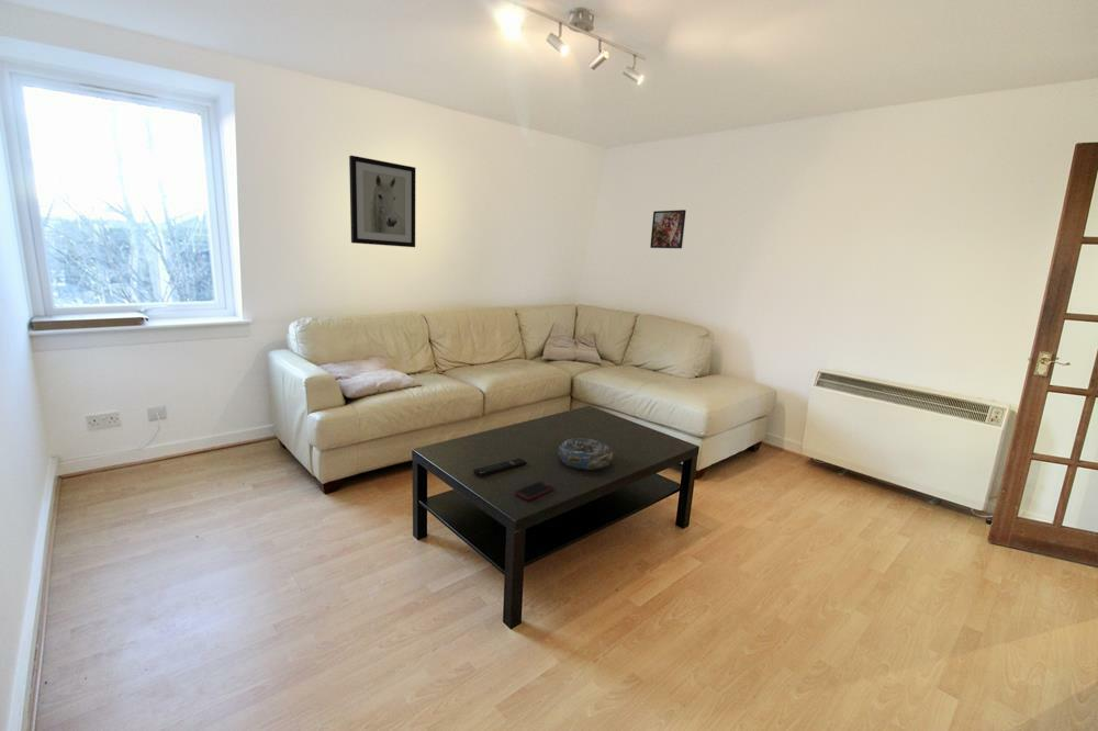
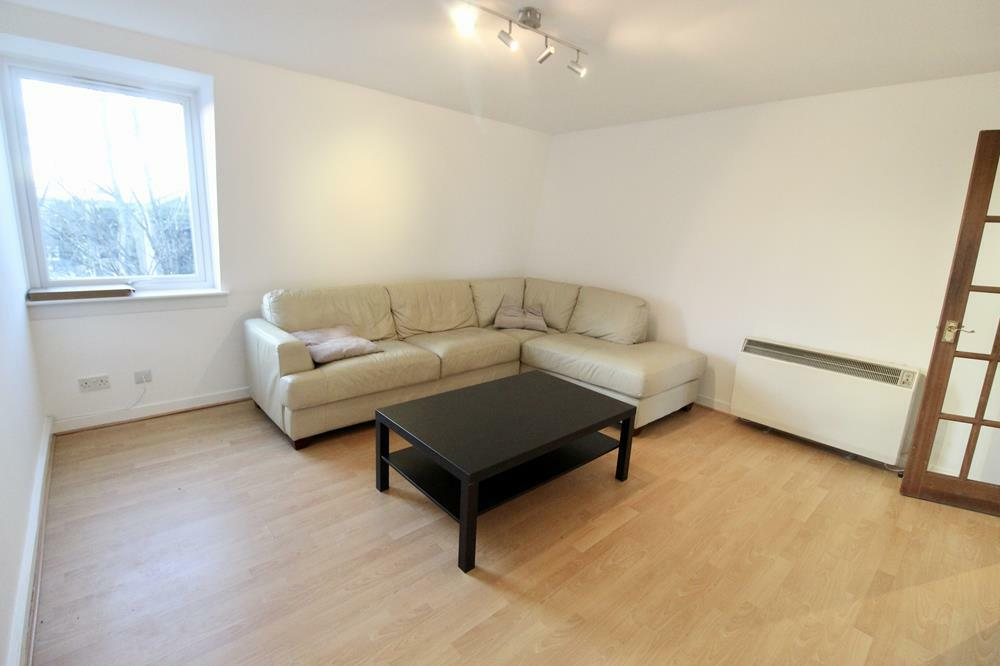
- remote control [472,458,528,477]
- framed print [649,209,687,249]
- wall art [348,155,416,248]
- decorative bowl [557,437,614,471]
- cell phone [514,481,554,502]
